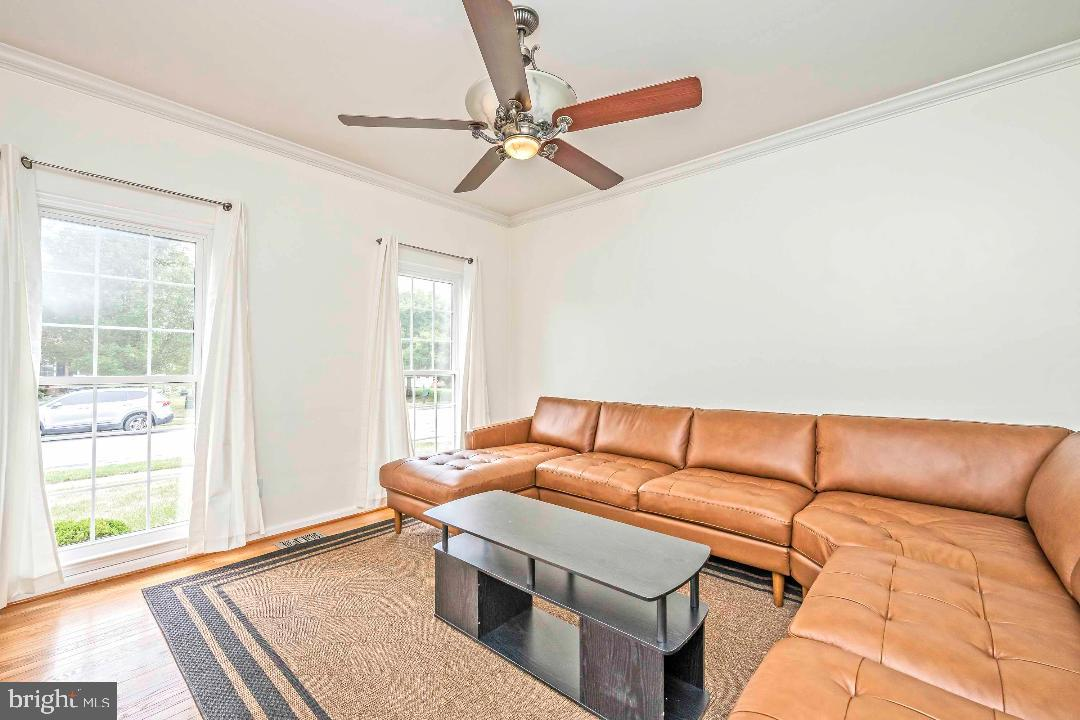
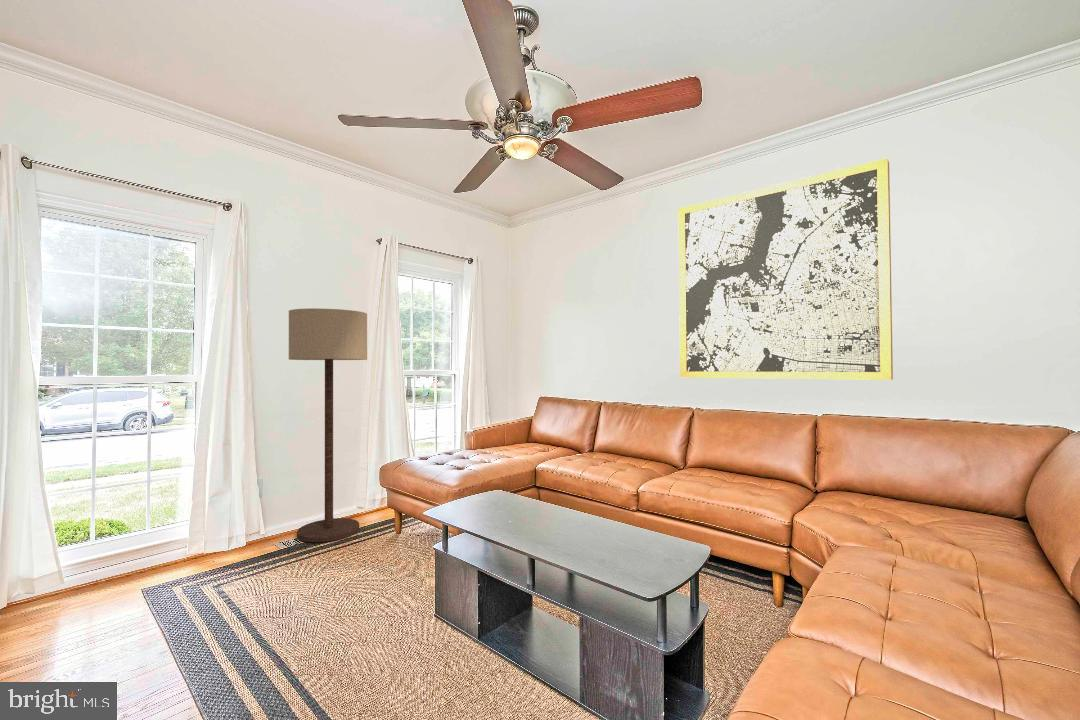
+ floor lamp [288,307,368,543]
+ wall art [677,157,894,381]
